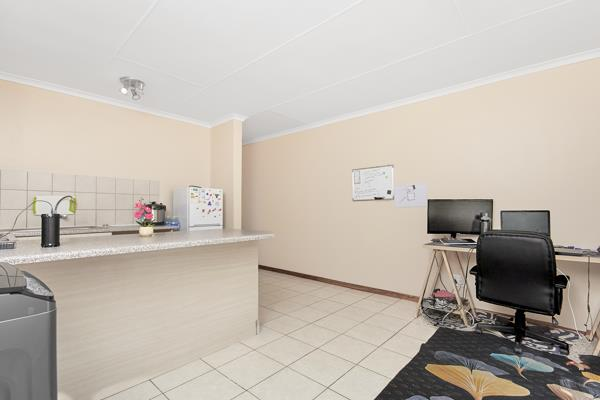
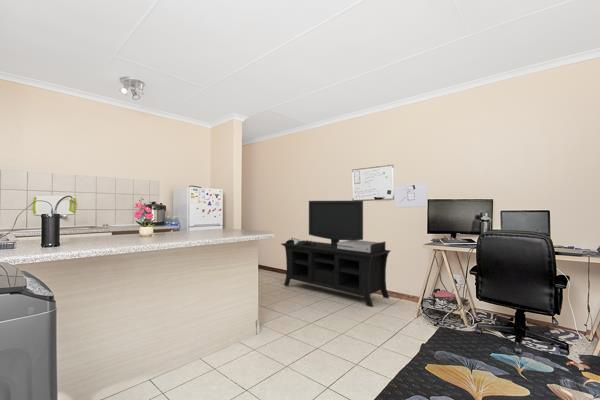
+ media console [281,200,392,308]
